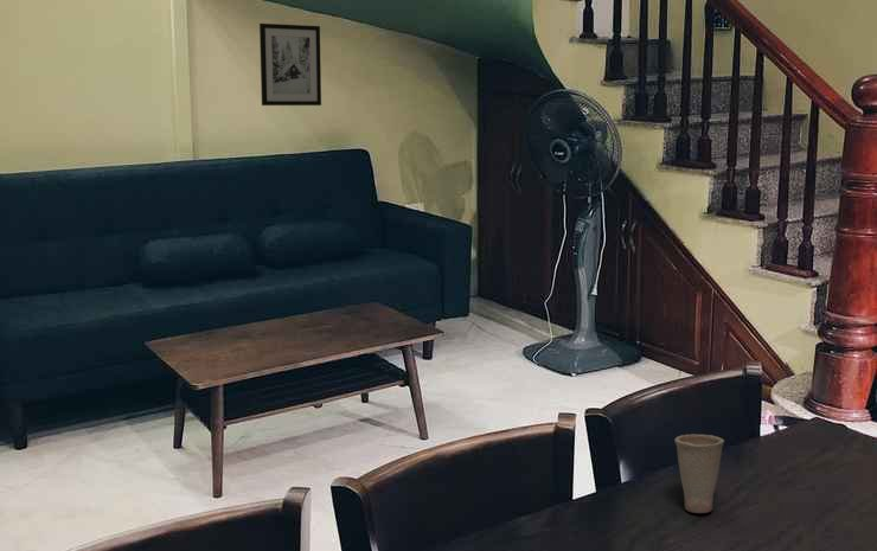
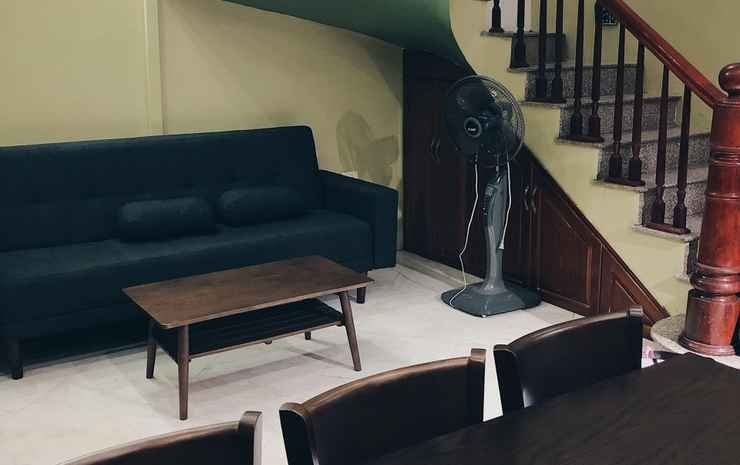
- cup [673,434,725,514]
- wall art [258,23,322,107]
